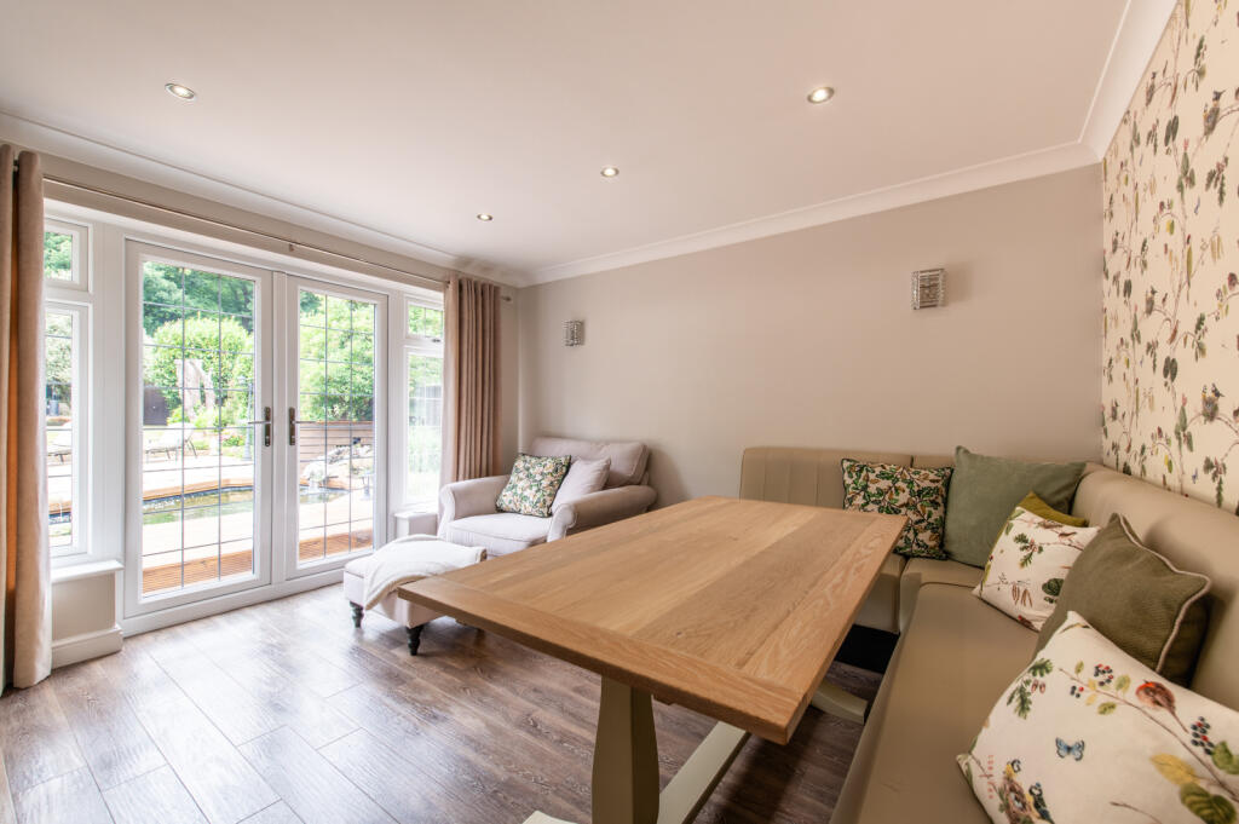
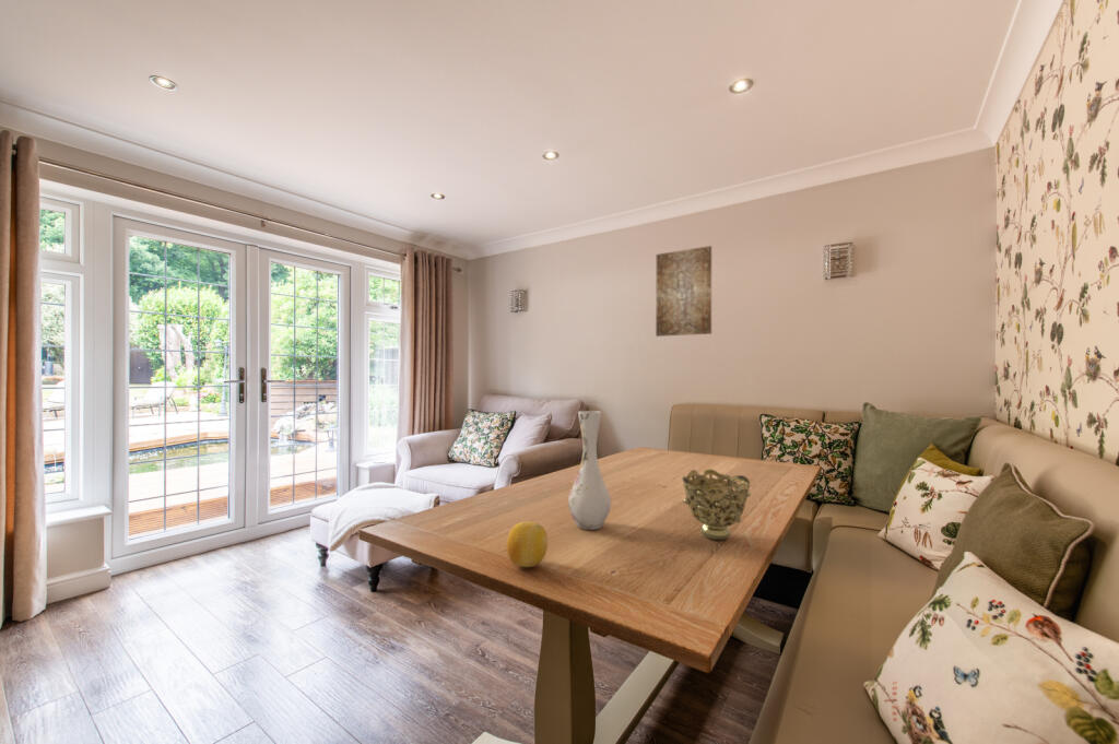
+ decorative bowl [681,469,752,541]
+ wall art [655,245,712,338]
+ vase [567,410,612,531]
+ fruit [505,520,549,568]
